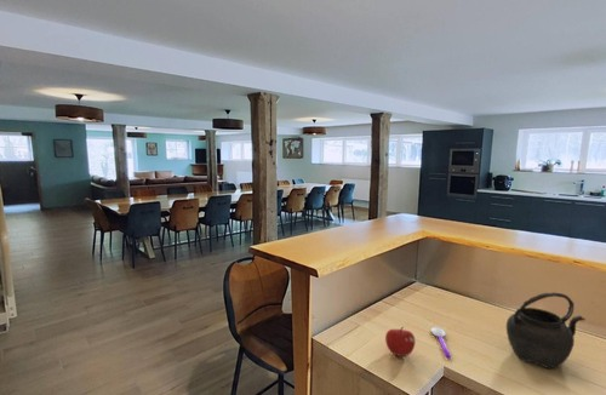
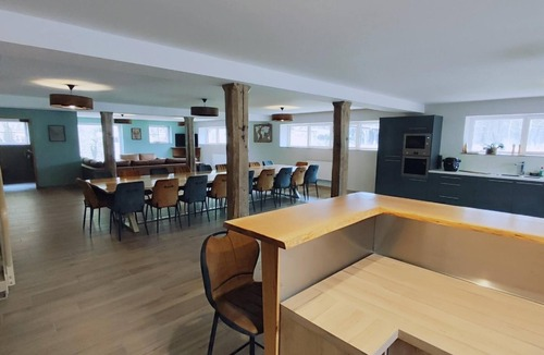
- kettle [505,291,587,370]
- spoon [430,326,452,359]
- fruit [384,326,416,357]
